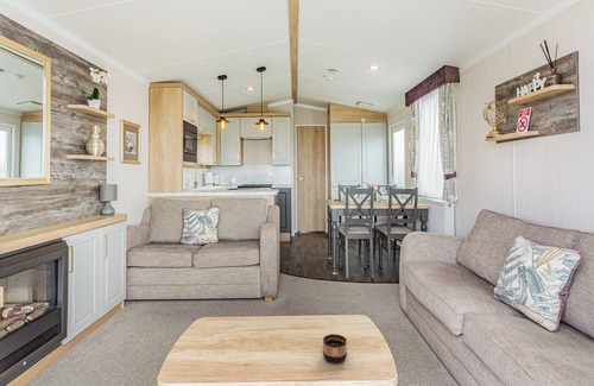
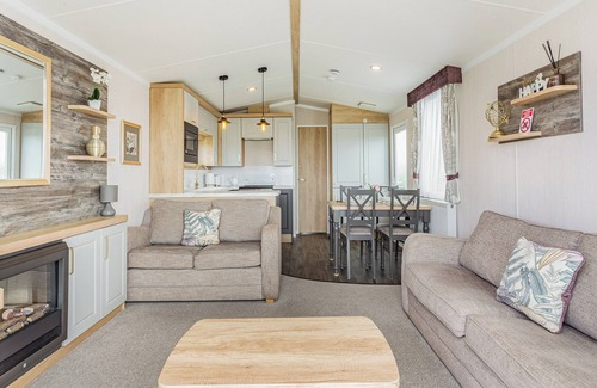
- cup [322,333,348,365]
